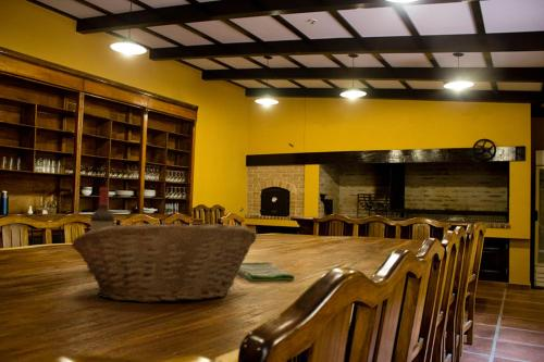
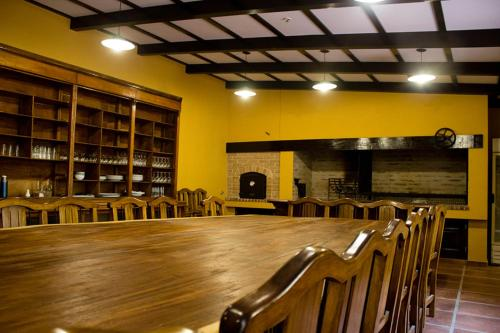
- dish towel [237,261,296,283]
- wine bottle [89,186,115,232]
- fruit basket [71,223,258,304]
